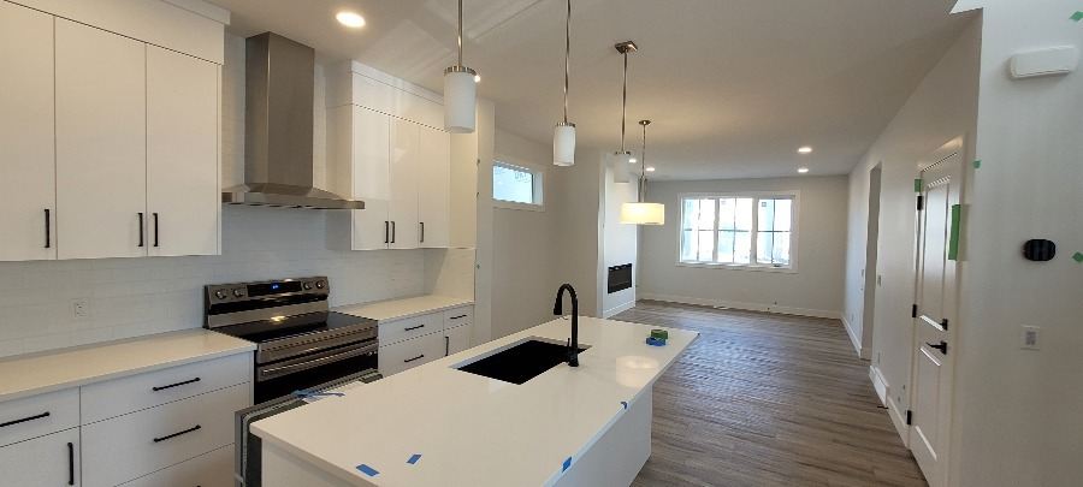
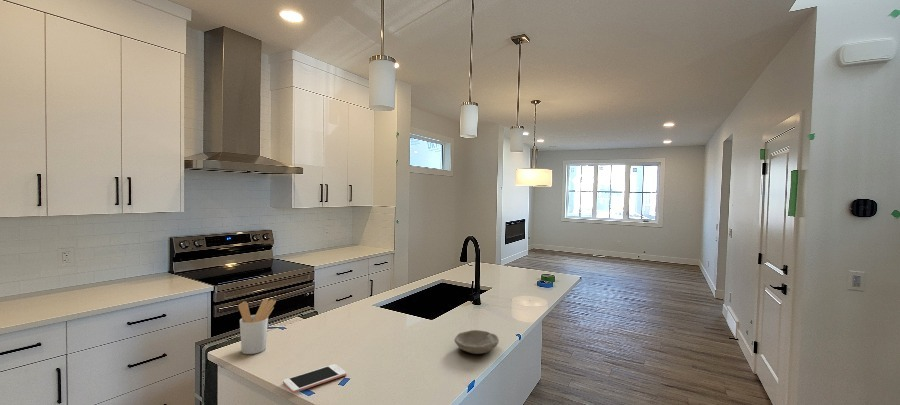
+ bowl [453,329,500,355]
+ cell phone [282,363,348,394]
+ utensil holder [237,298,277,355]
